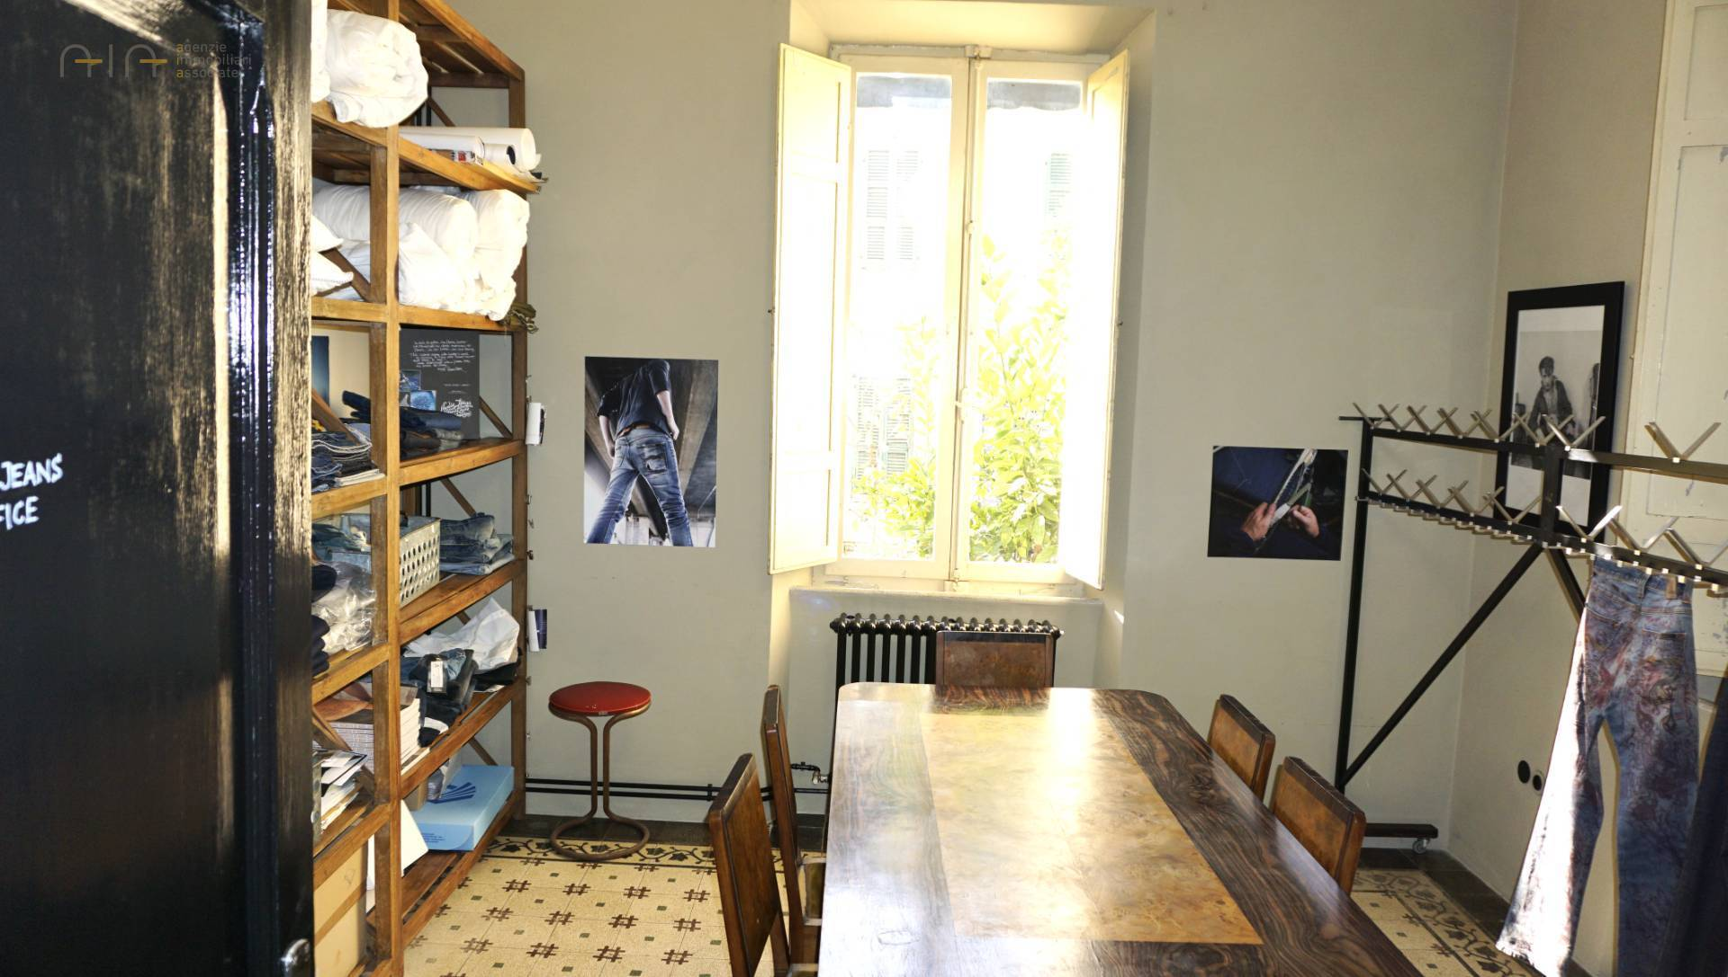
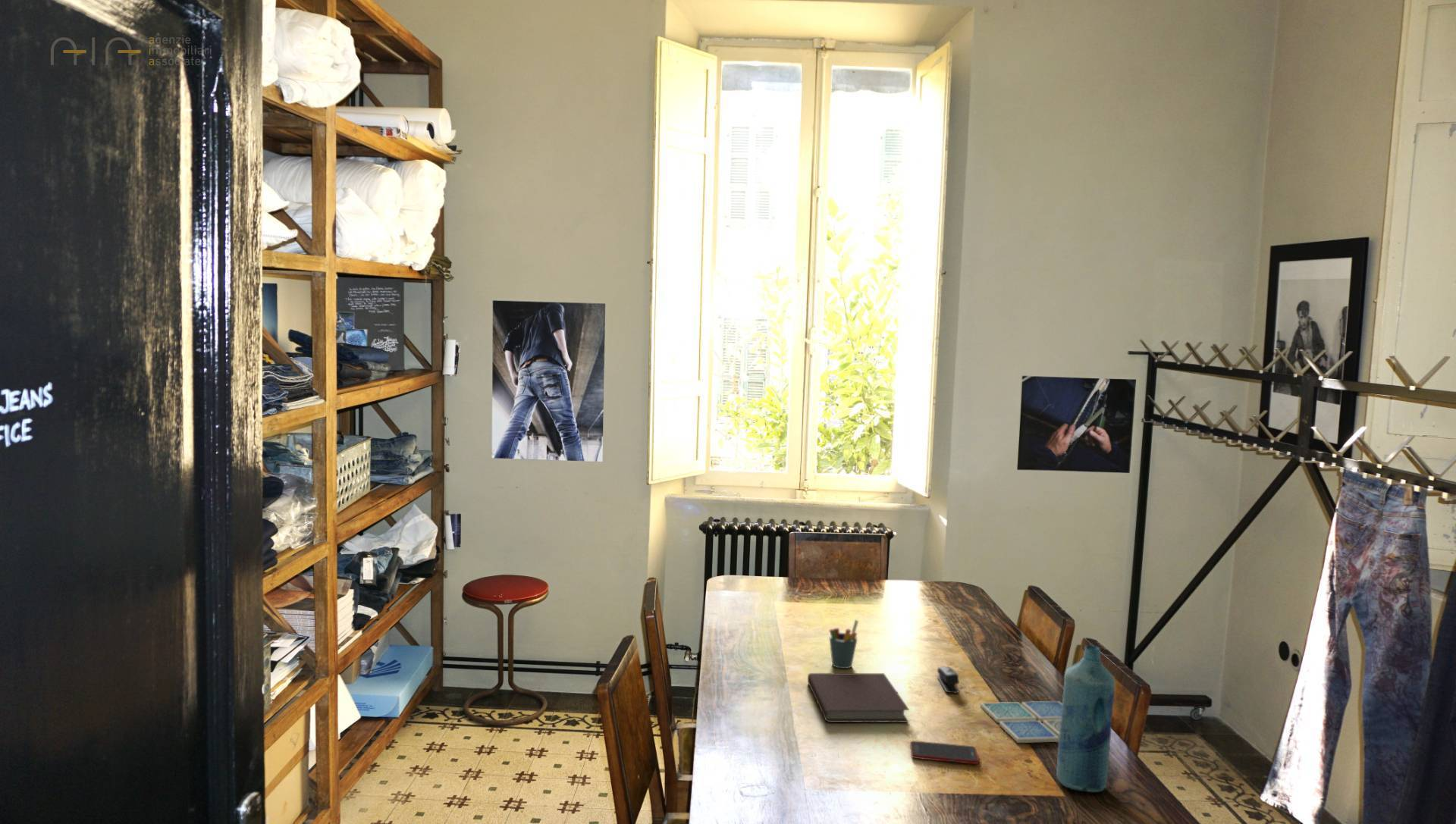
+ notebook [807,672,910,723]
+ pen holder [828,619,859,669]
+ drink coaster [980,700,1062,744]
+ bottle [1056,644,1116,793]
+ stapler [937,666,960,694]
+ cell phone [909,740,980,765]
